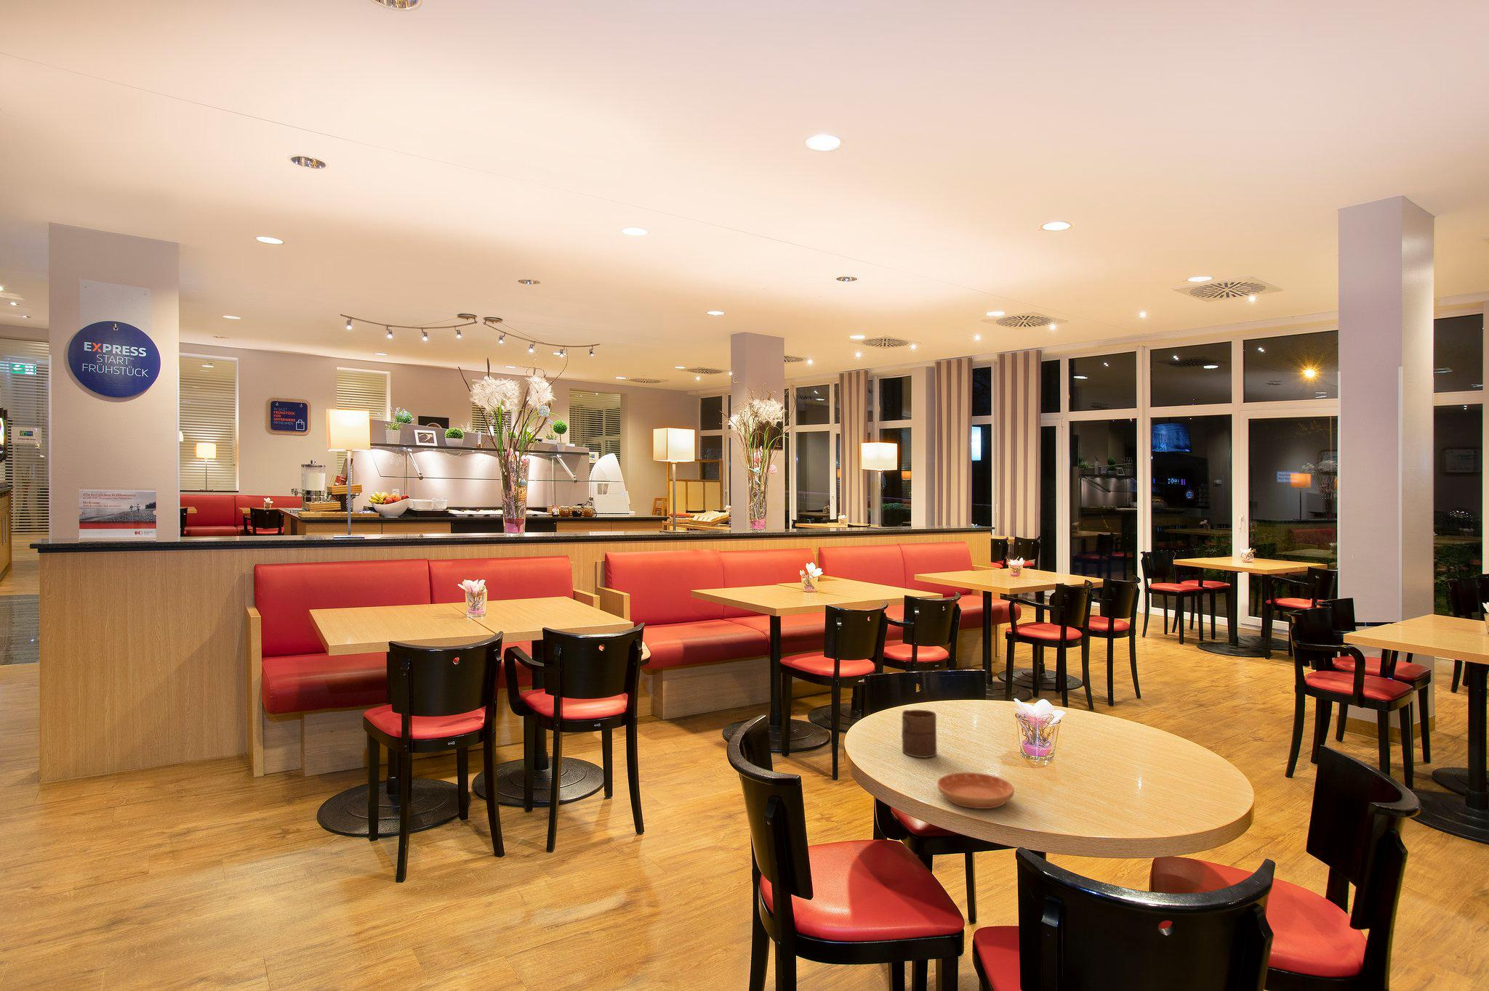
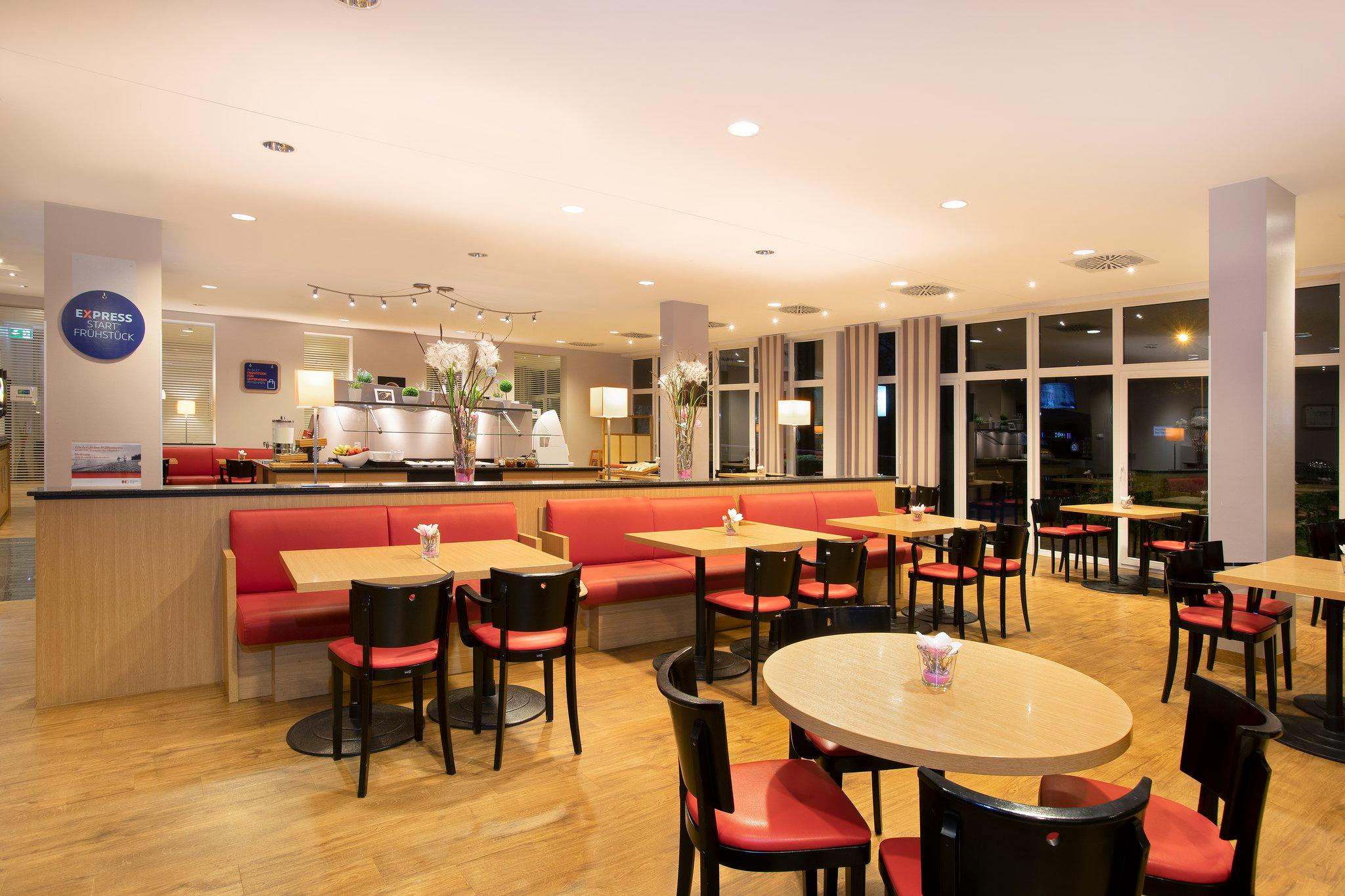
- saucer [937,772,1015,810]
- cup [901,709,938,759]
